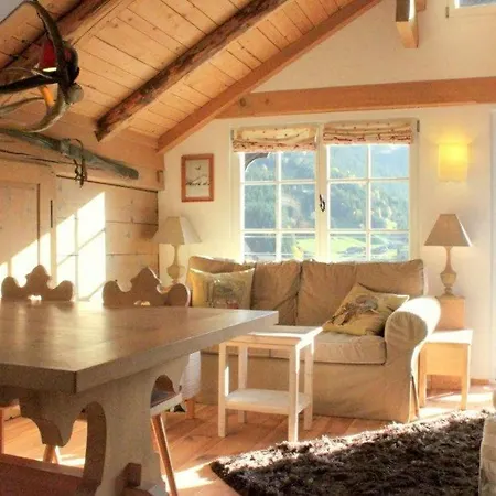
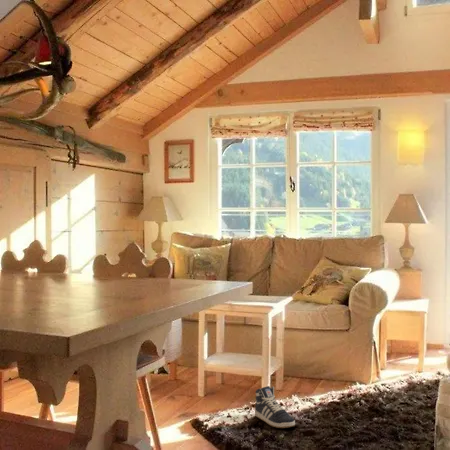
+ sneaker [254,385,296,429]
